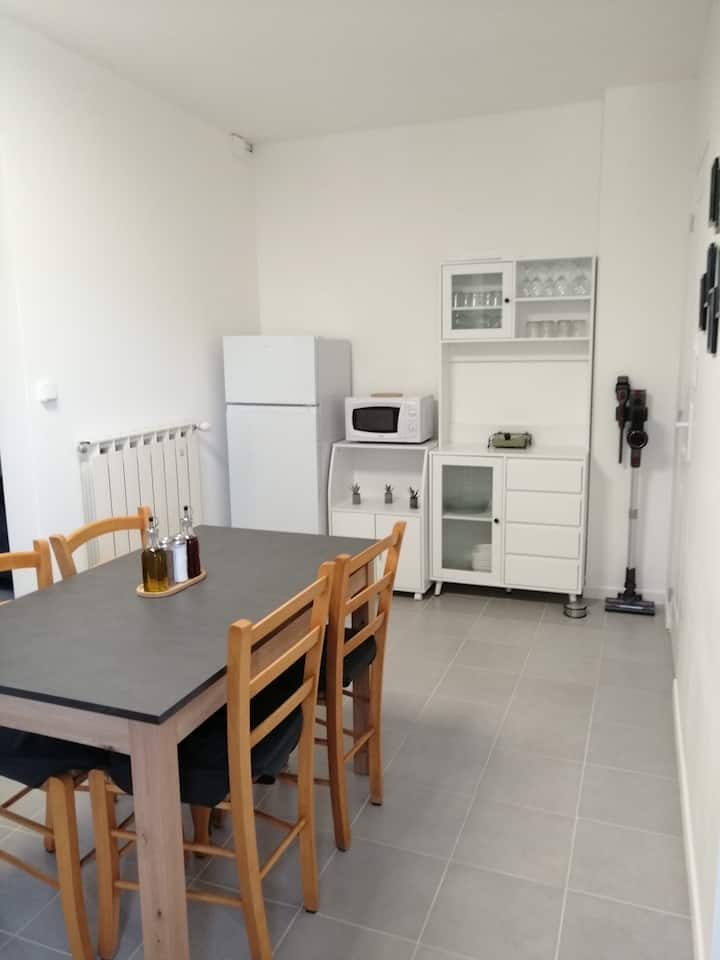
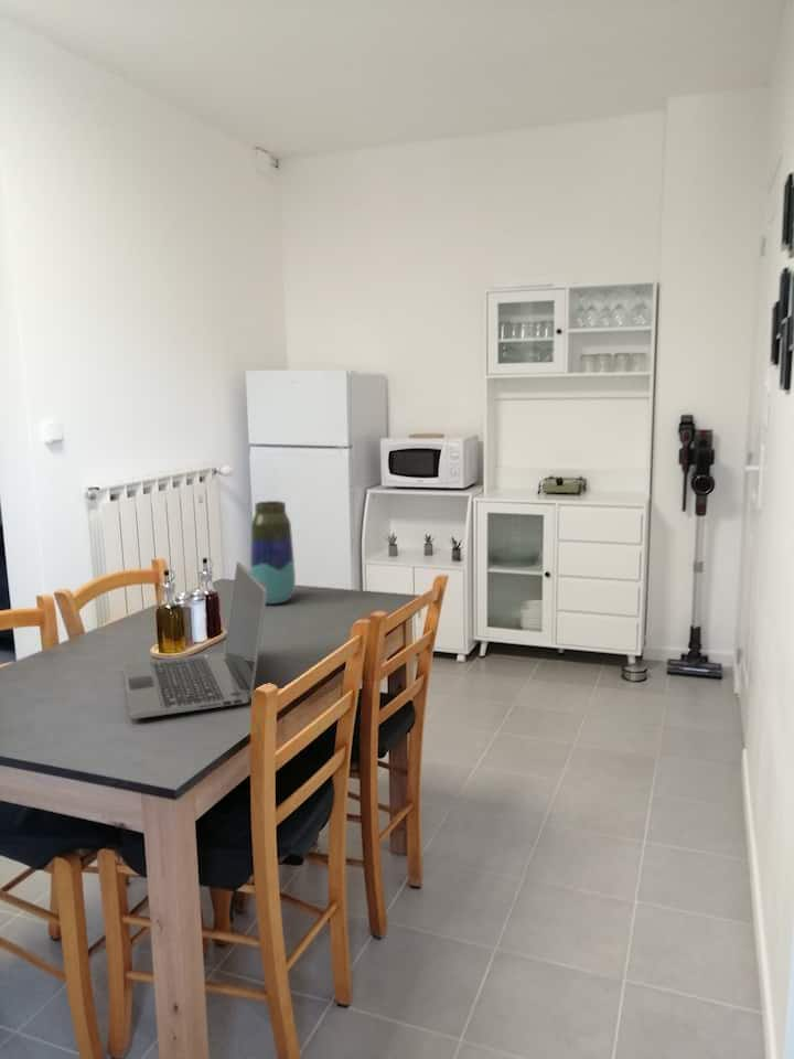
+ vase [249,500,297,605]
+ laptop [122,560,267,720]
